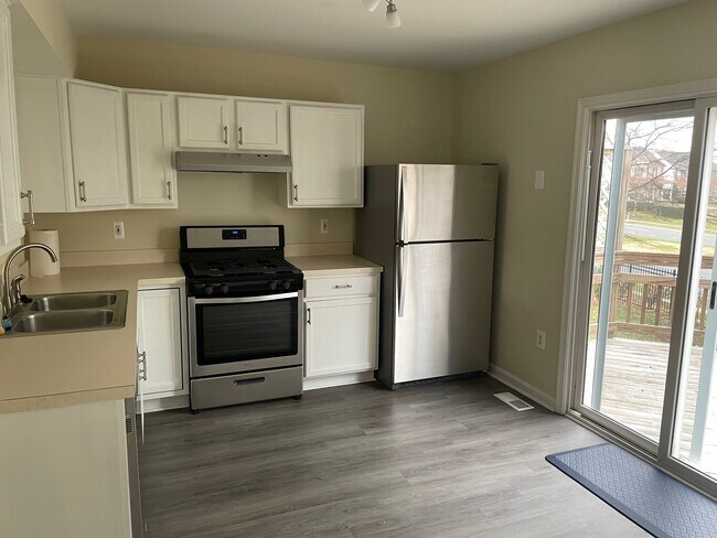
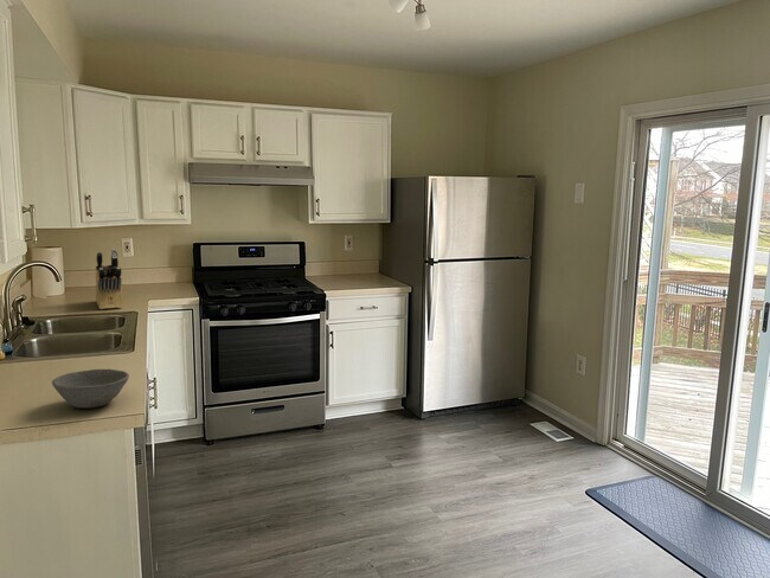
+ bowl [51,368,130,409]
+ knife block [95,248,123,310]
